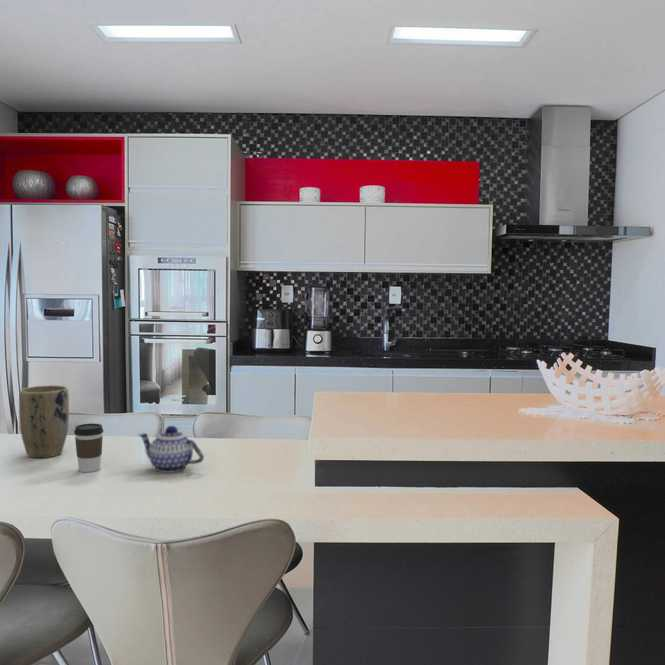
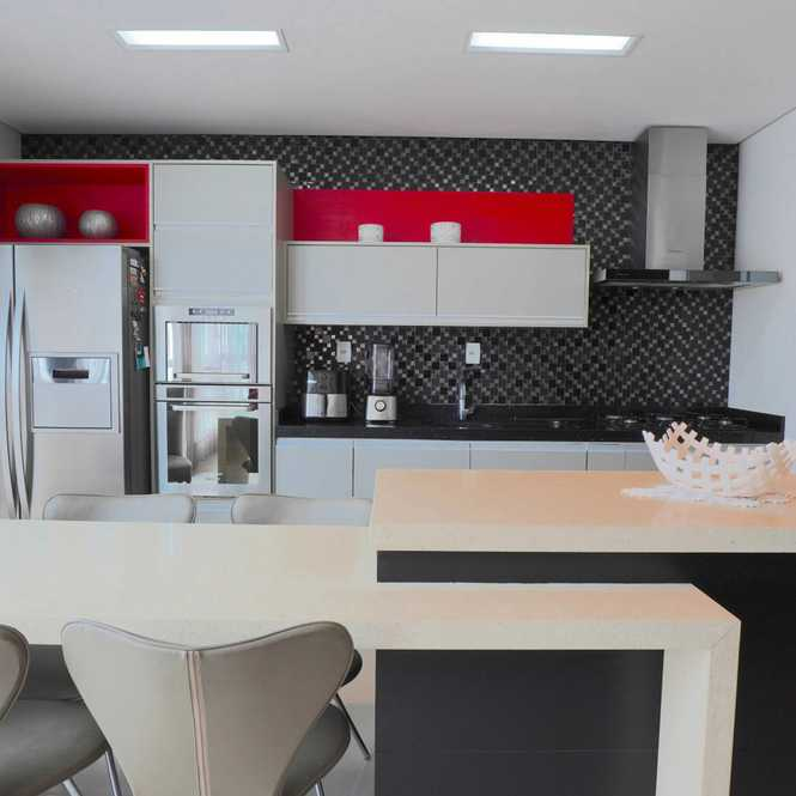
- teapot [137,425,205,474]
- coffee cup [73,422,104,473]
- plant pot [18,384,70,459]
